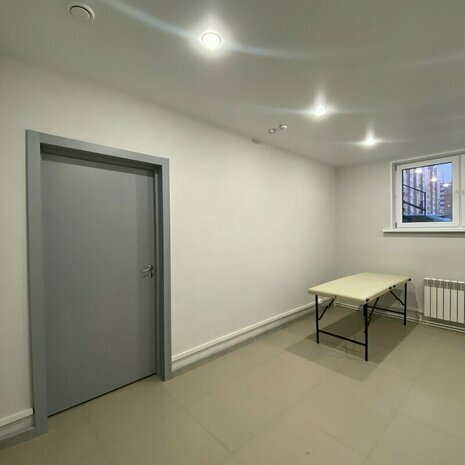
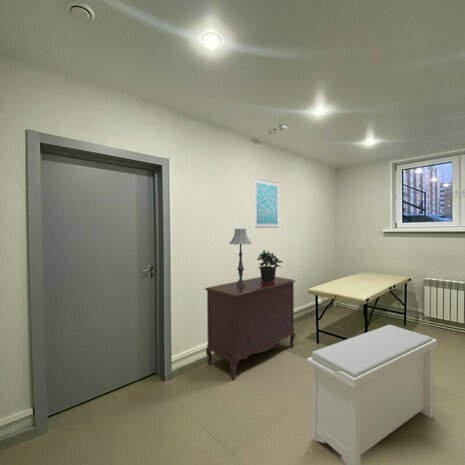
+ table lamp [229,228,253,286]
+ bench [306,324,438,465]
+ dresser [204,276,296,381]
+ wall art [254,177,280,229]
+ potted plant [256,249,284,282]
